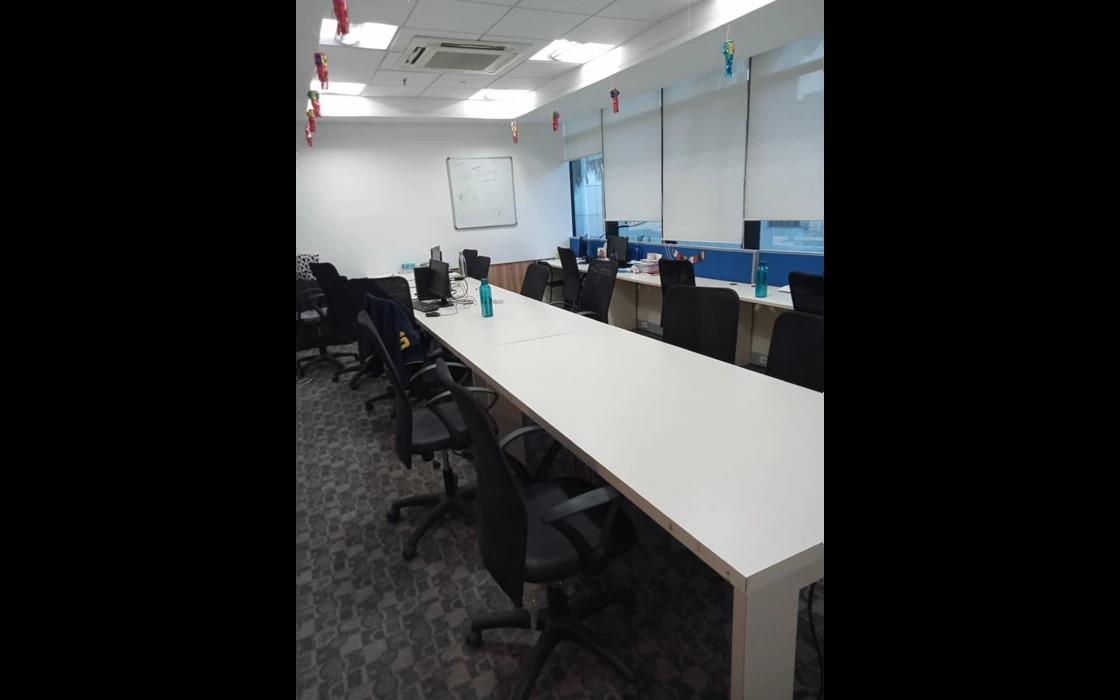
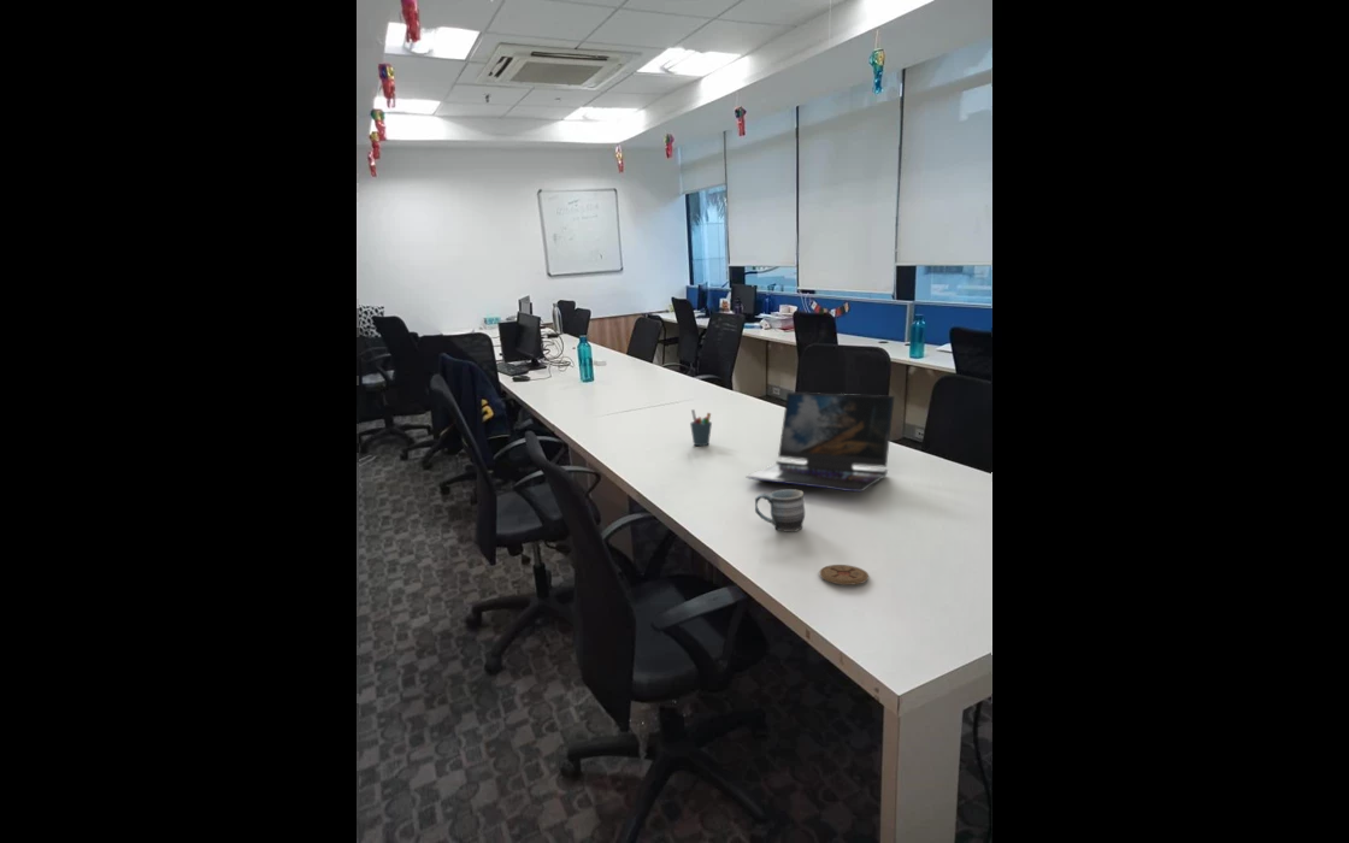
+ pen holder [689,408,713,447]
+ mug [754,488,806,533]
+ laptop [744,391,896,493]
+ coaster [819,564,870,586]
